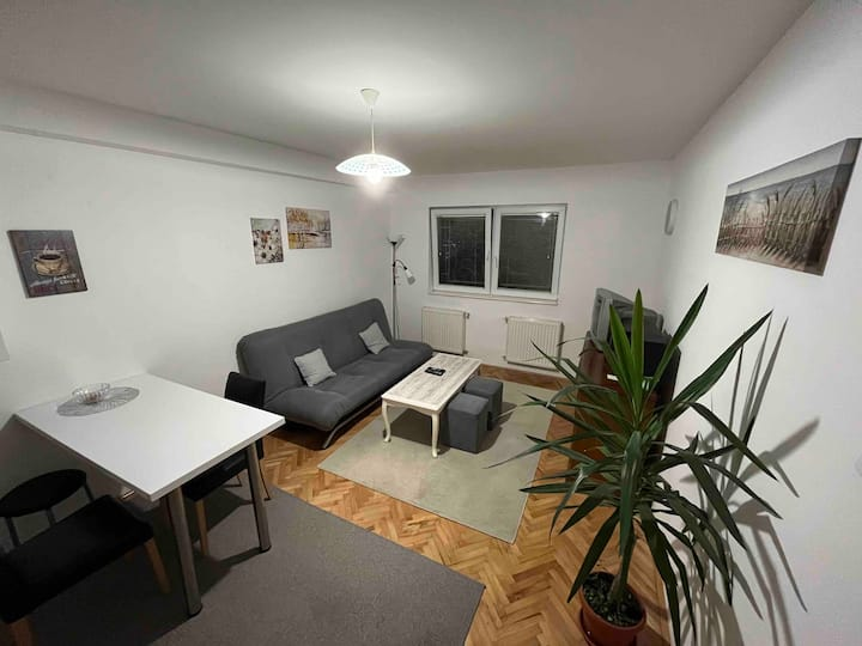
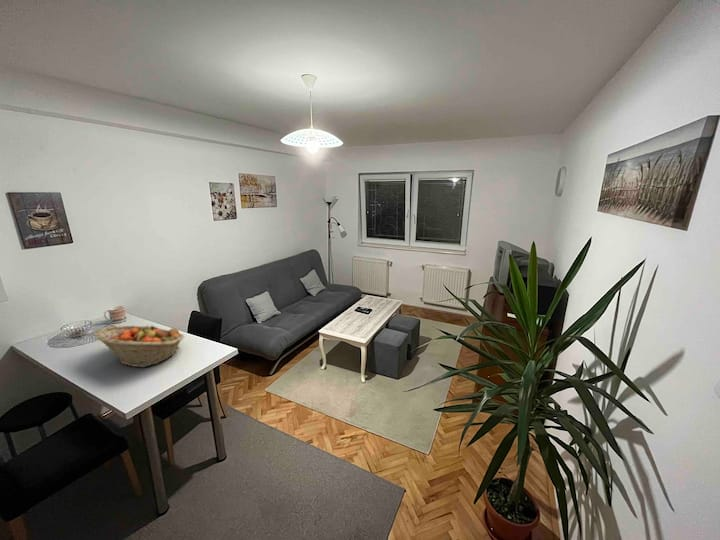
+ fruit basket [93,324,185,368]
+ mug [103,305,128,324]
